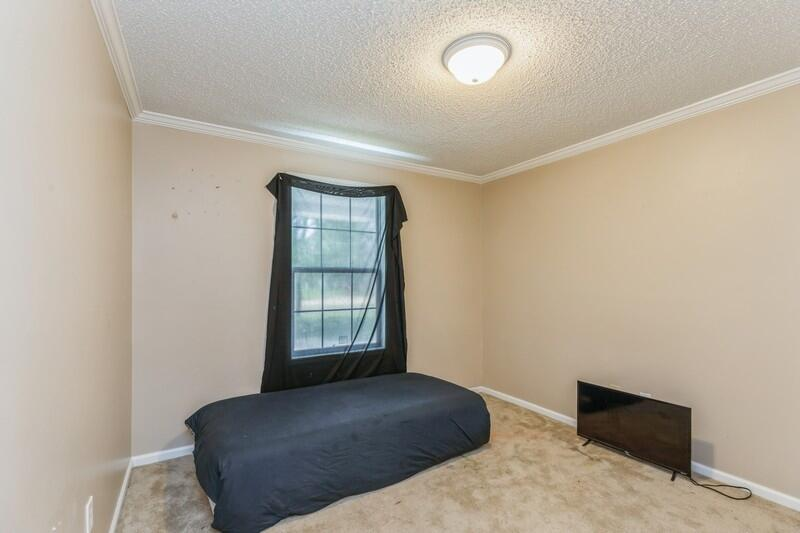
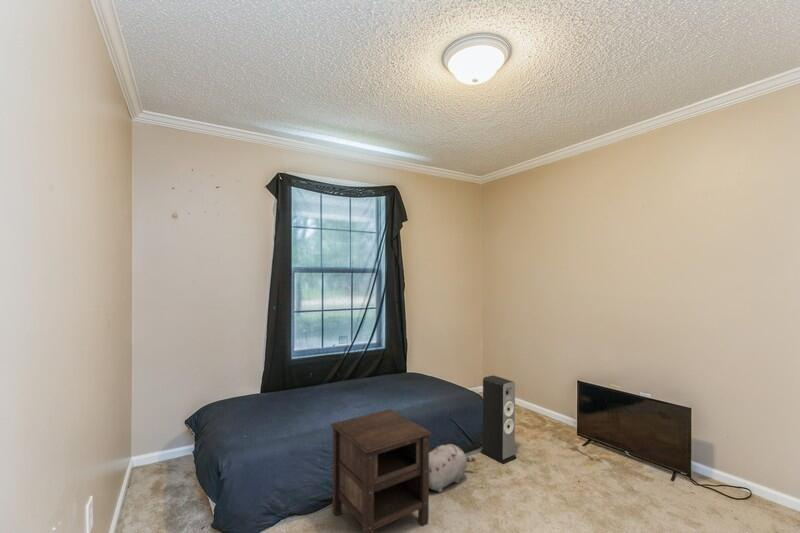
+ speaker [479,374,518,465]
+ nightstand [330,408,433,533]
+ plush toy [429,443,477,493]
